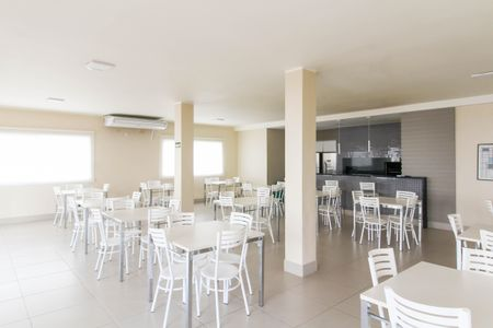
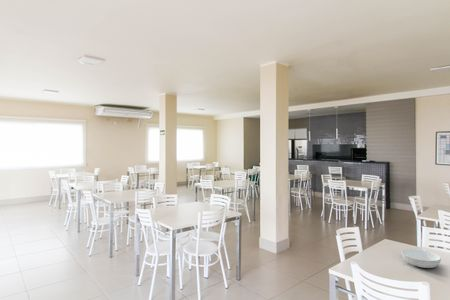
+ serving bowl [400,248,442,269]
